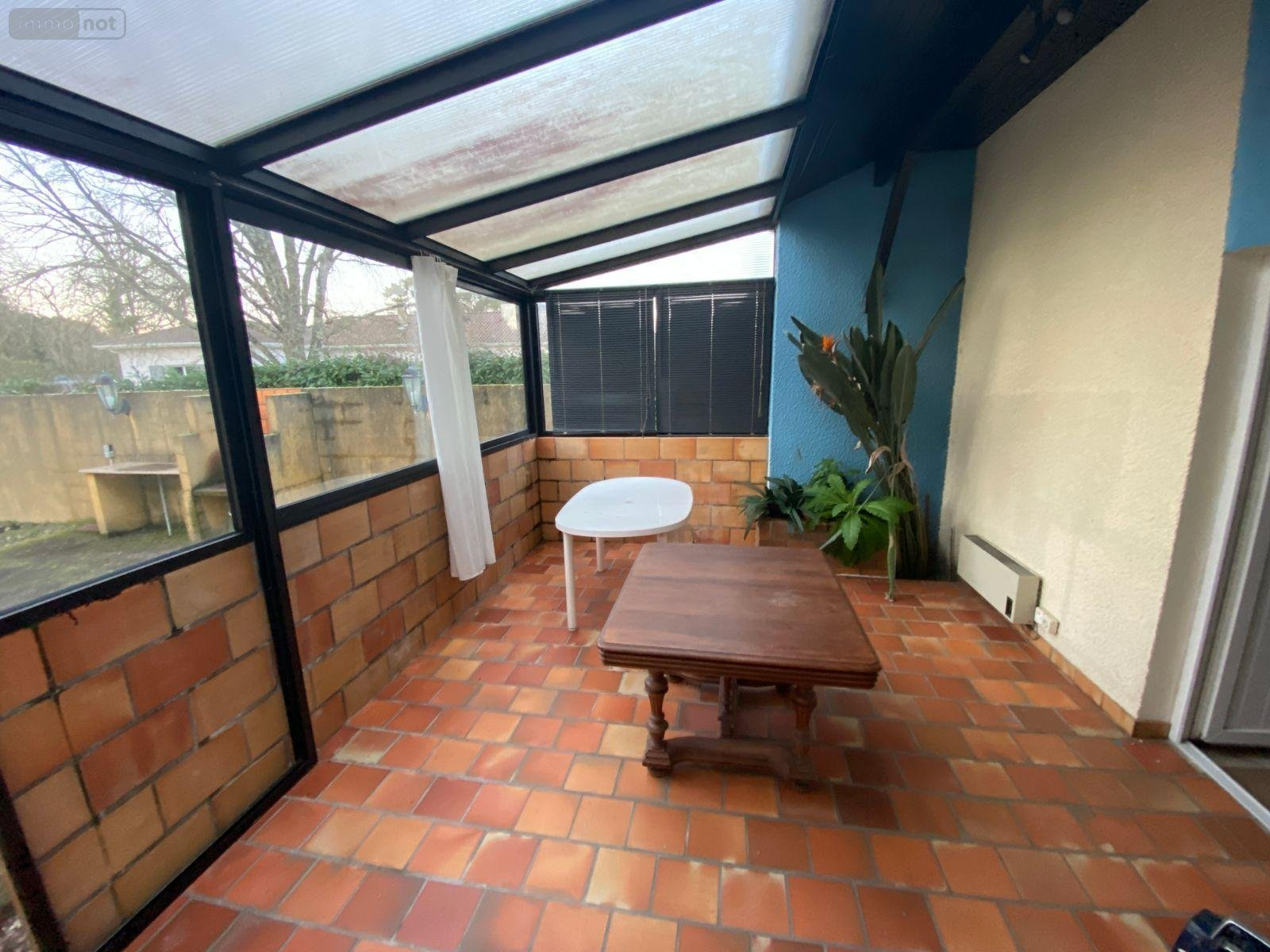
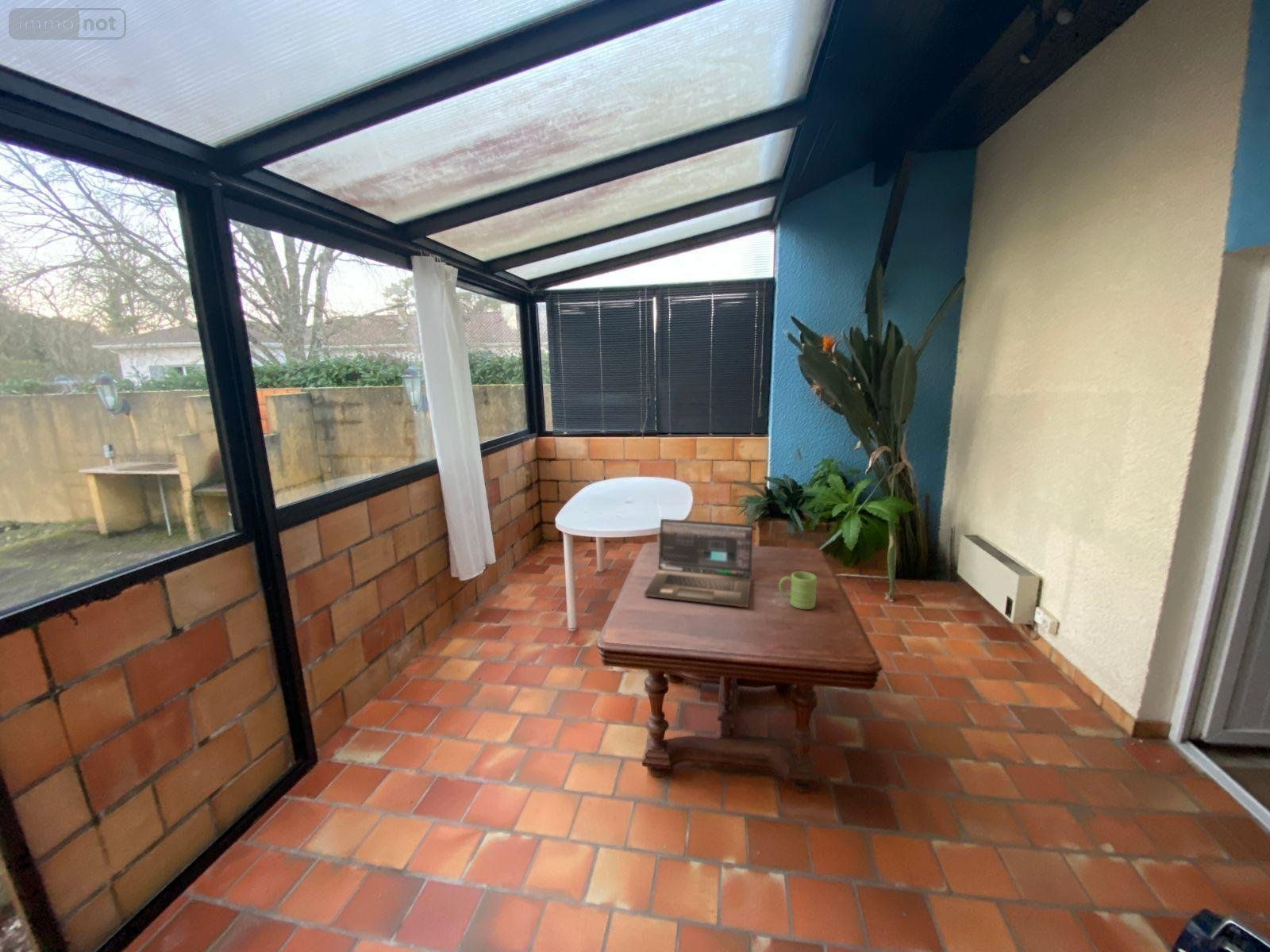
+ mug [778,570,818,610]
+ laptop [644,518,754,608]
